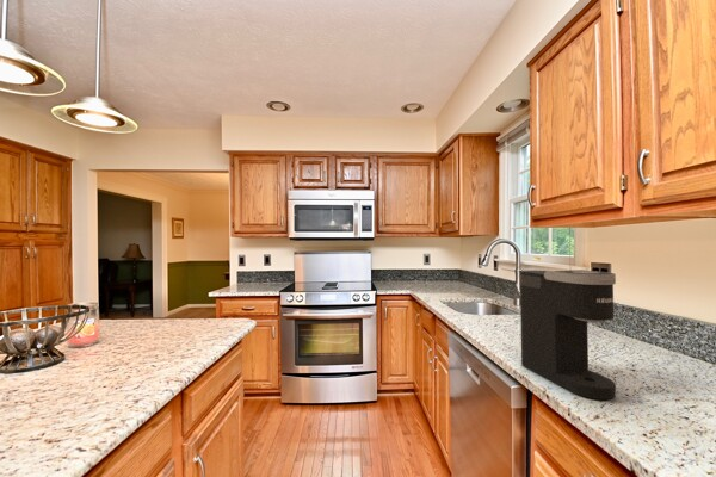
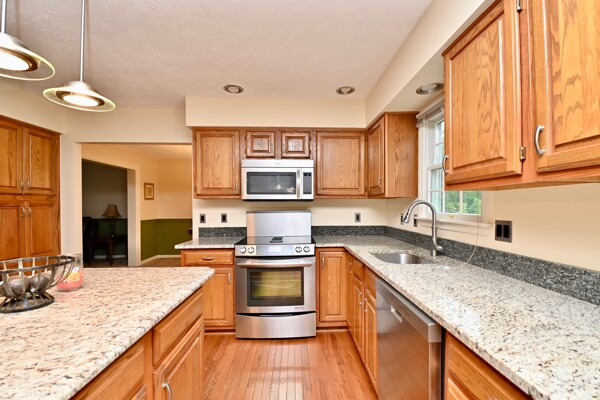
- coffee maker [519,268,617,401]
